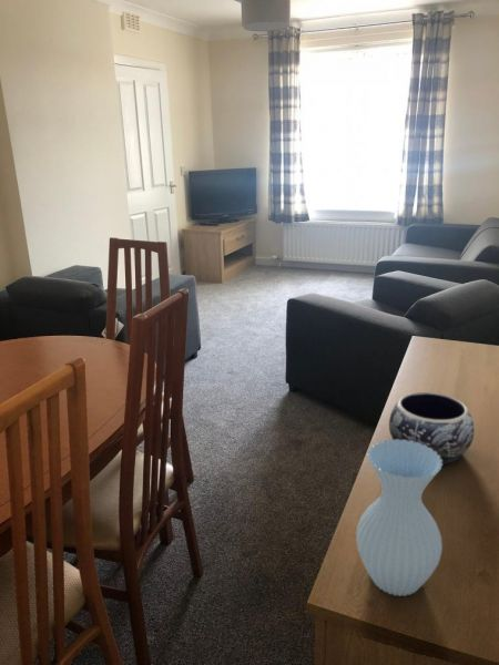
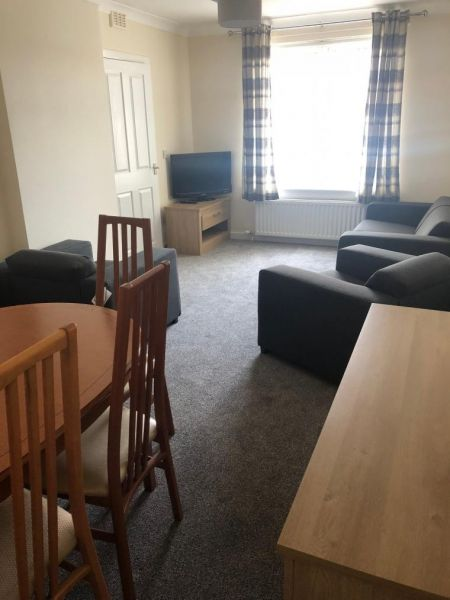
- vase [355,439,444,597]
- decorative bowl [388,391,476,466]
